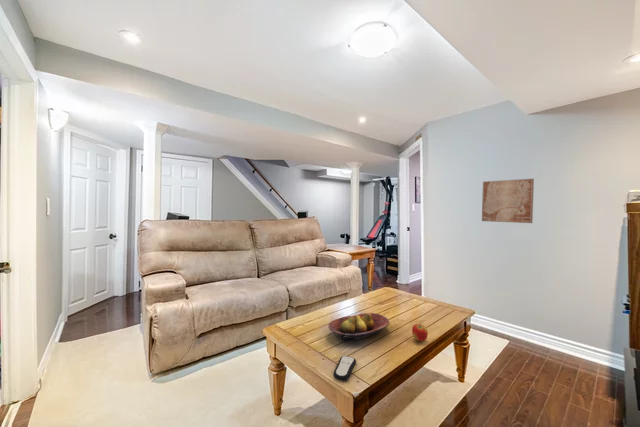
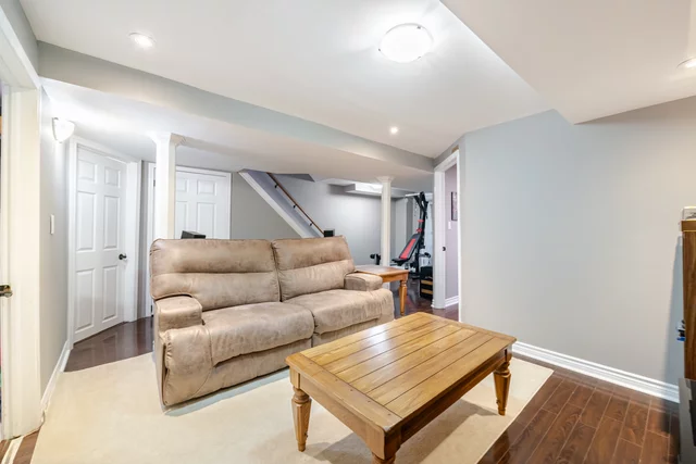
- remote control [332,355,357,382]
- apple [411,322,429,342]
- fruit bowl [327,312,391,342]
- wall art [481,178,535,224]
